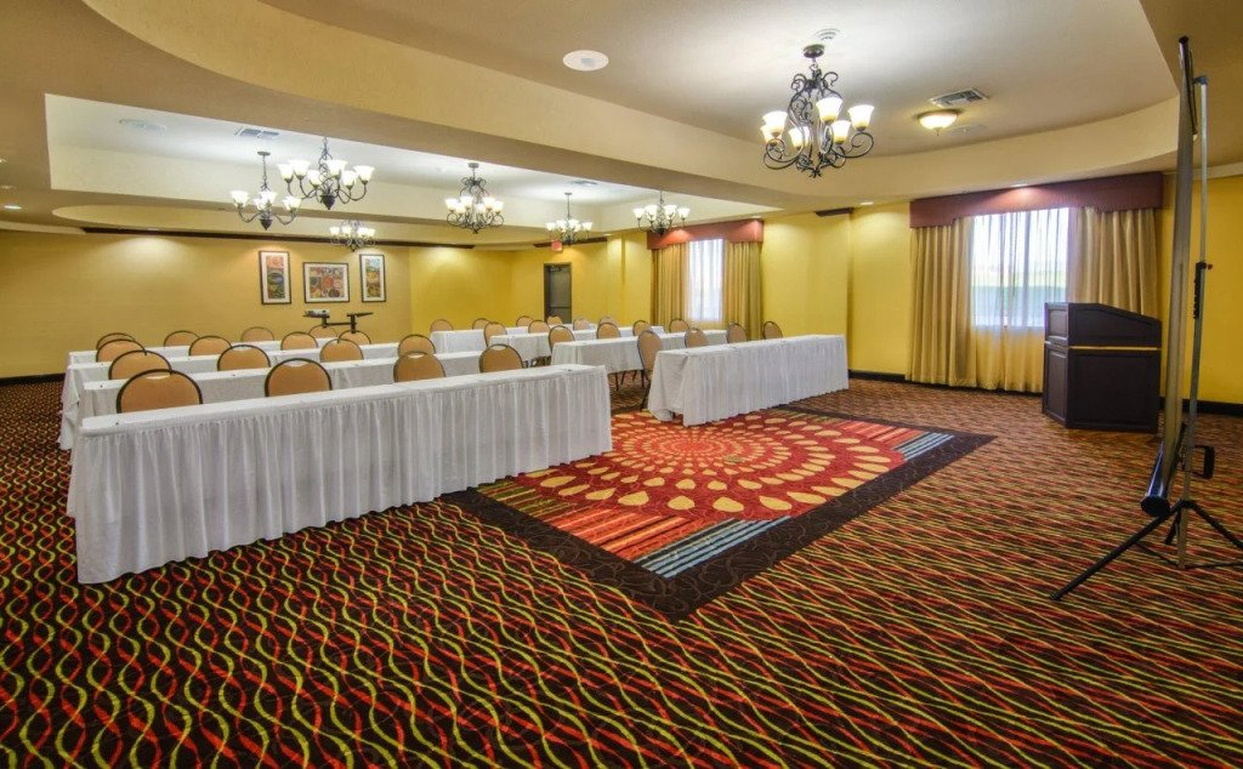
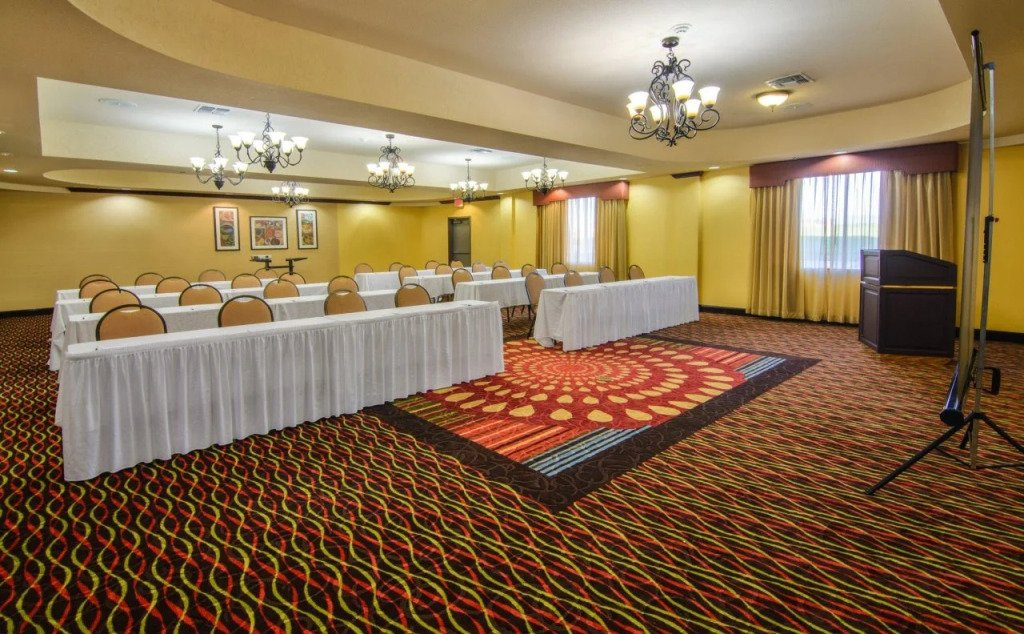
- recessed light [562,50,609,72]
